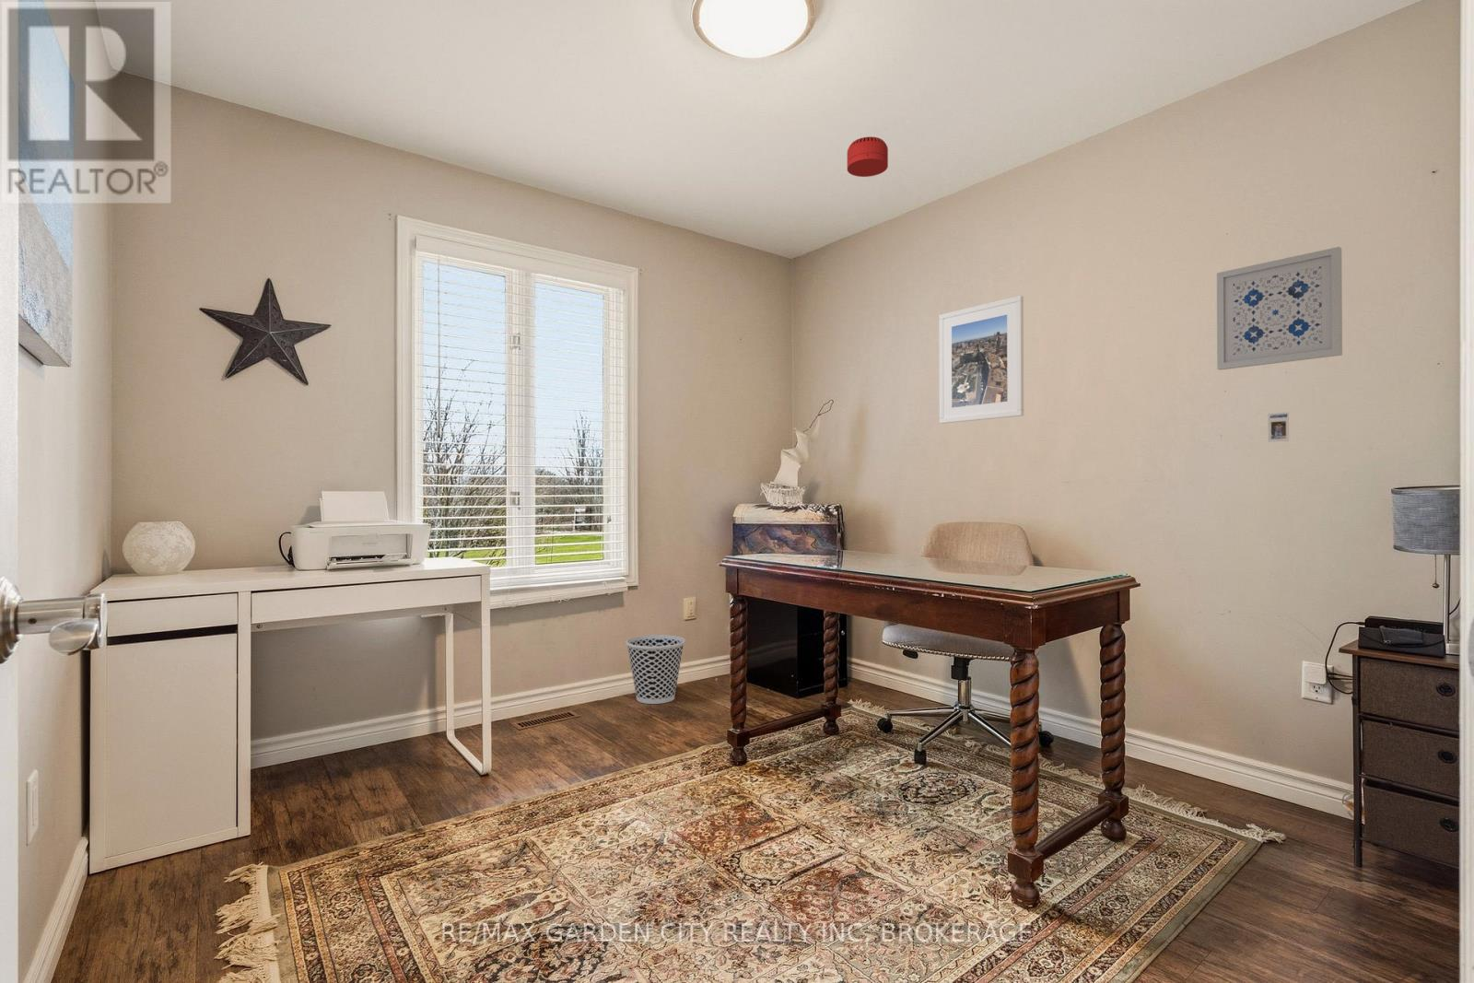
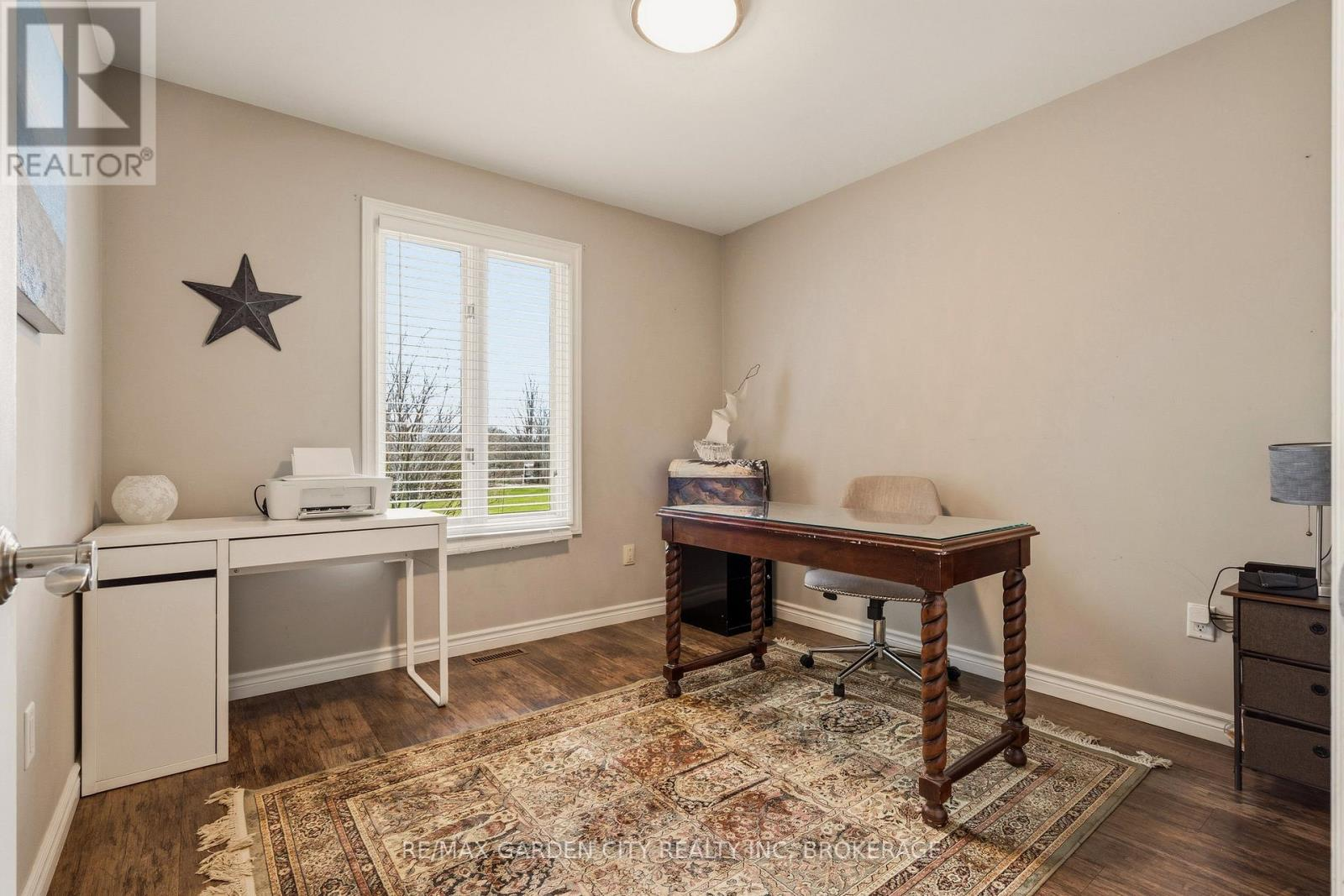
- trading card [1268,411,1290,443]
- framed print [938,295,1024,425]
- smoke detector [847,136,889,178]
- wastebasket [625,634,685,704]
- wall art [1216,246,1343,371]
